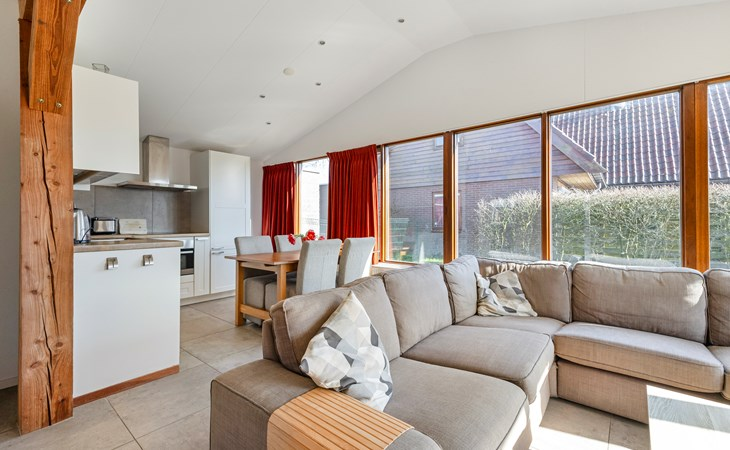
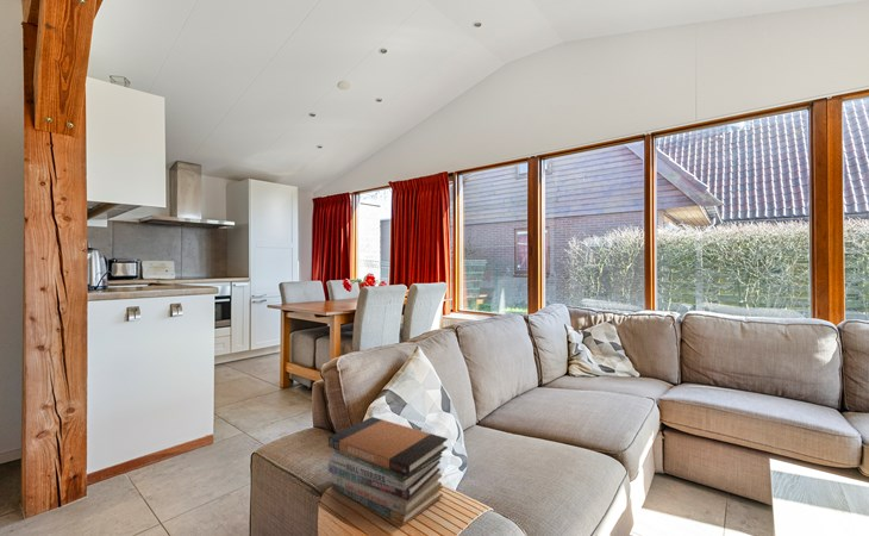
+ book stack [326,416,449,528]
